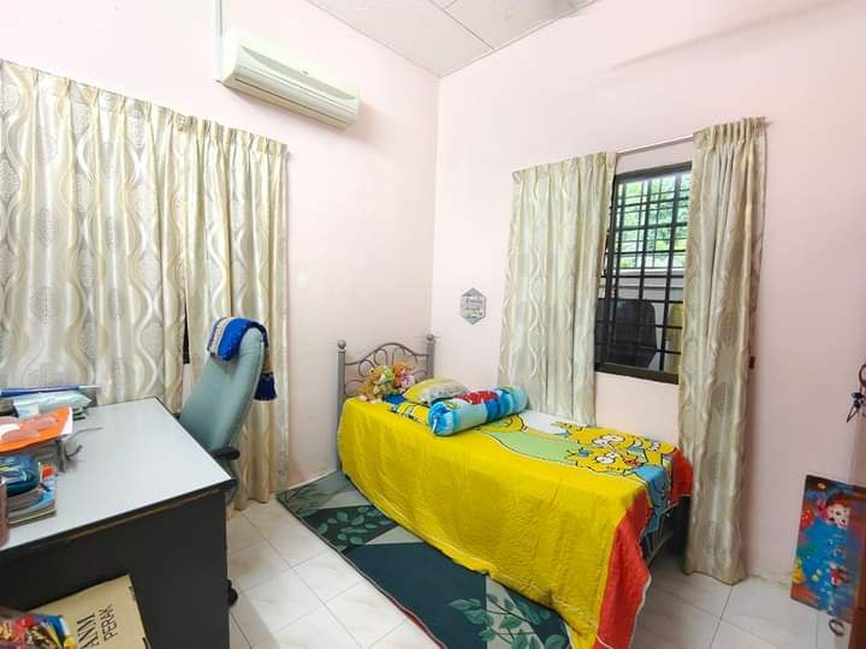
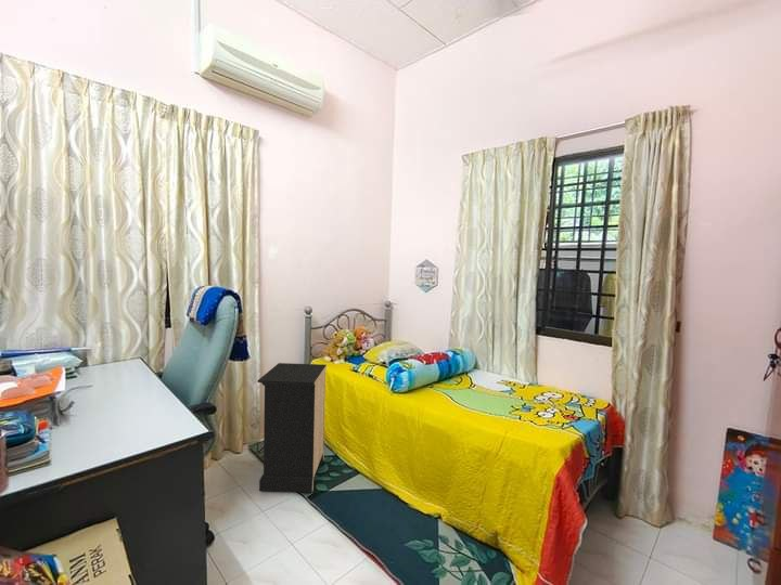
+ nightstand [257,362,328,494]
